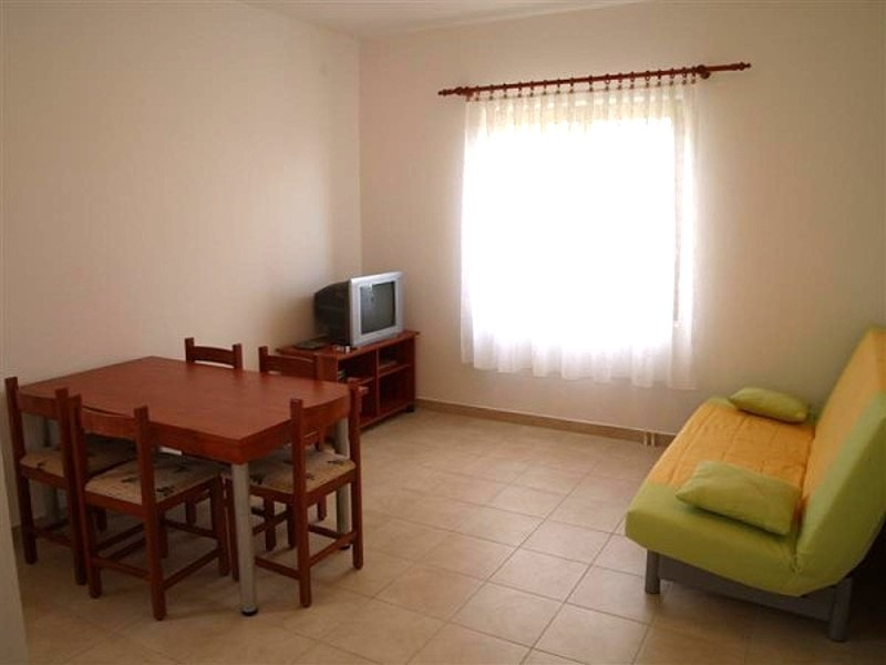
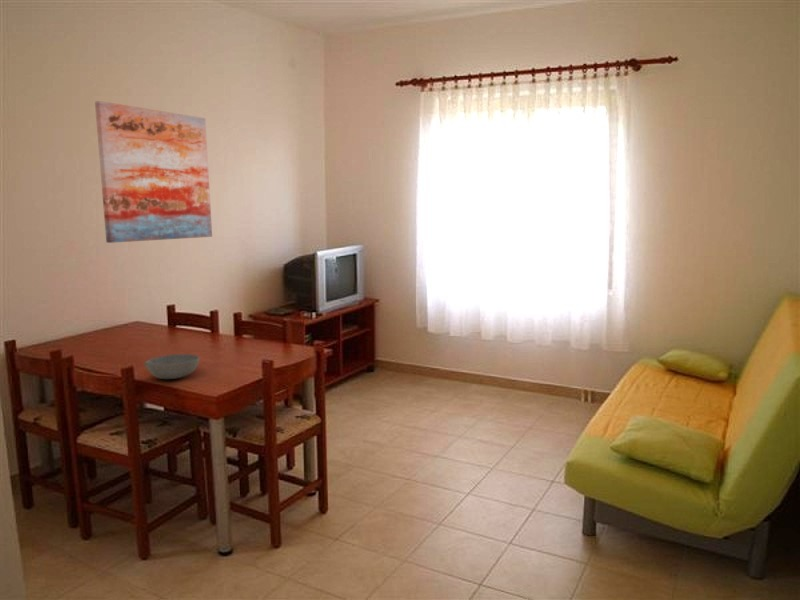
+ wall art [94,100,213,244]
+ bowl [144,353,200,380]
